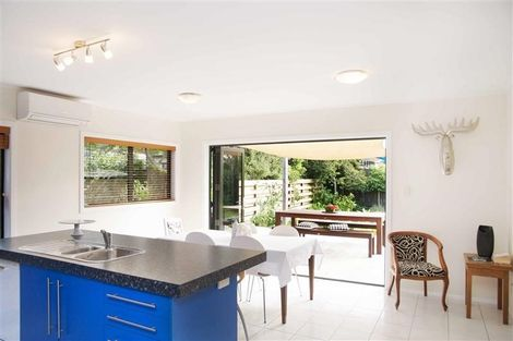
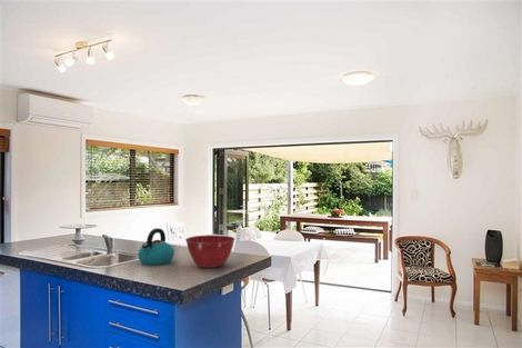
+ mixing bowl [184,233,237,269]
+ kettle [137,227,175,266]
